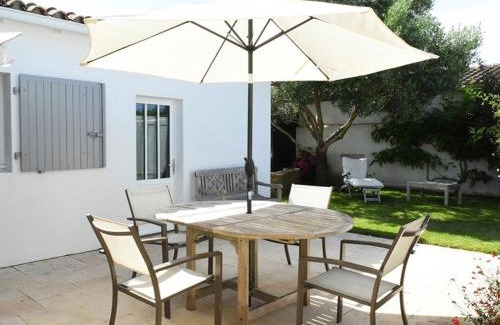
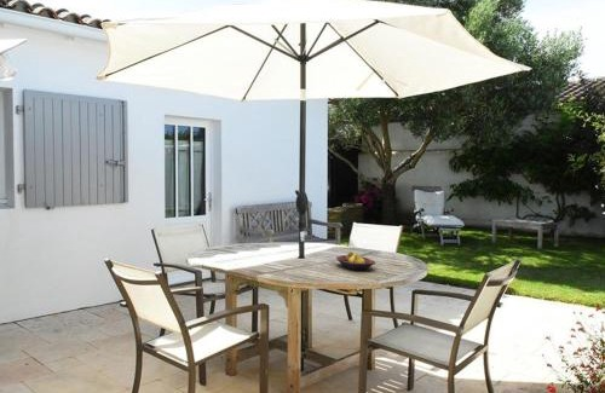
+ fruit bowl [335,250,376,272]
